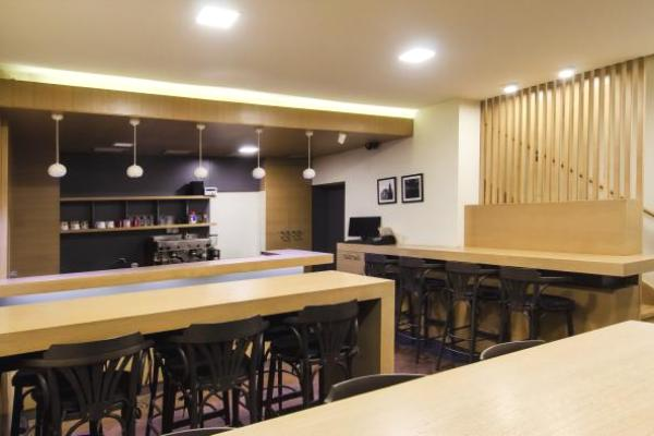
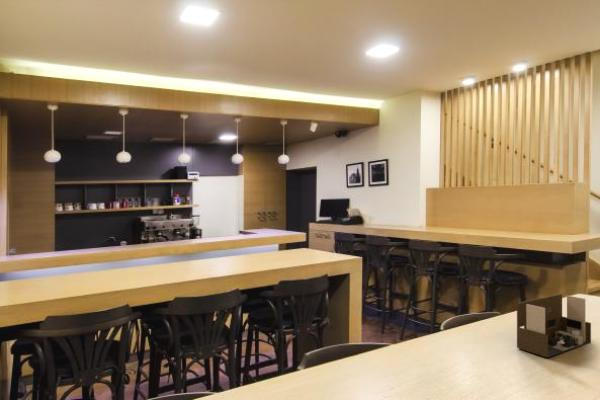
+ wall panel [516,293,592,358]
